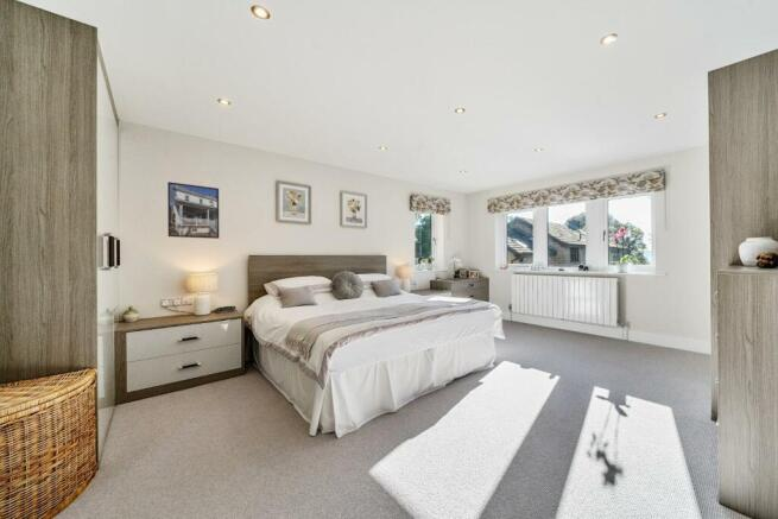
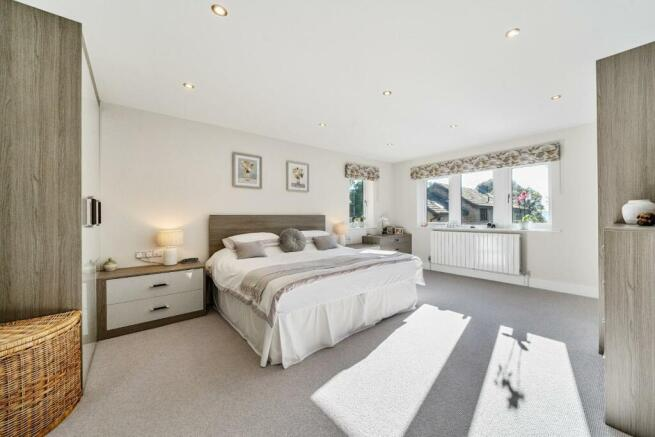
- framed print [166,181,220,240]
